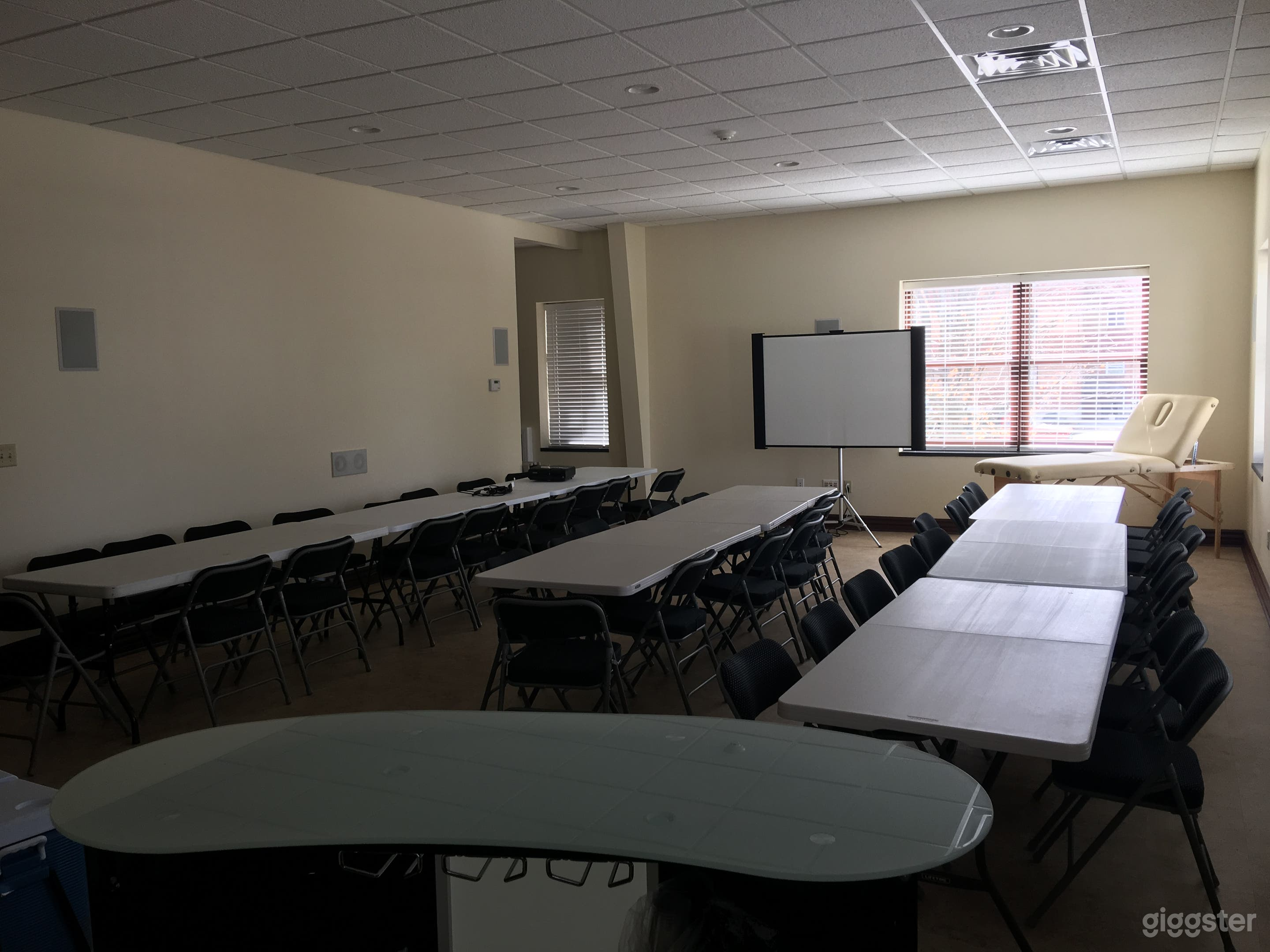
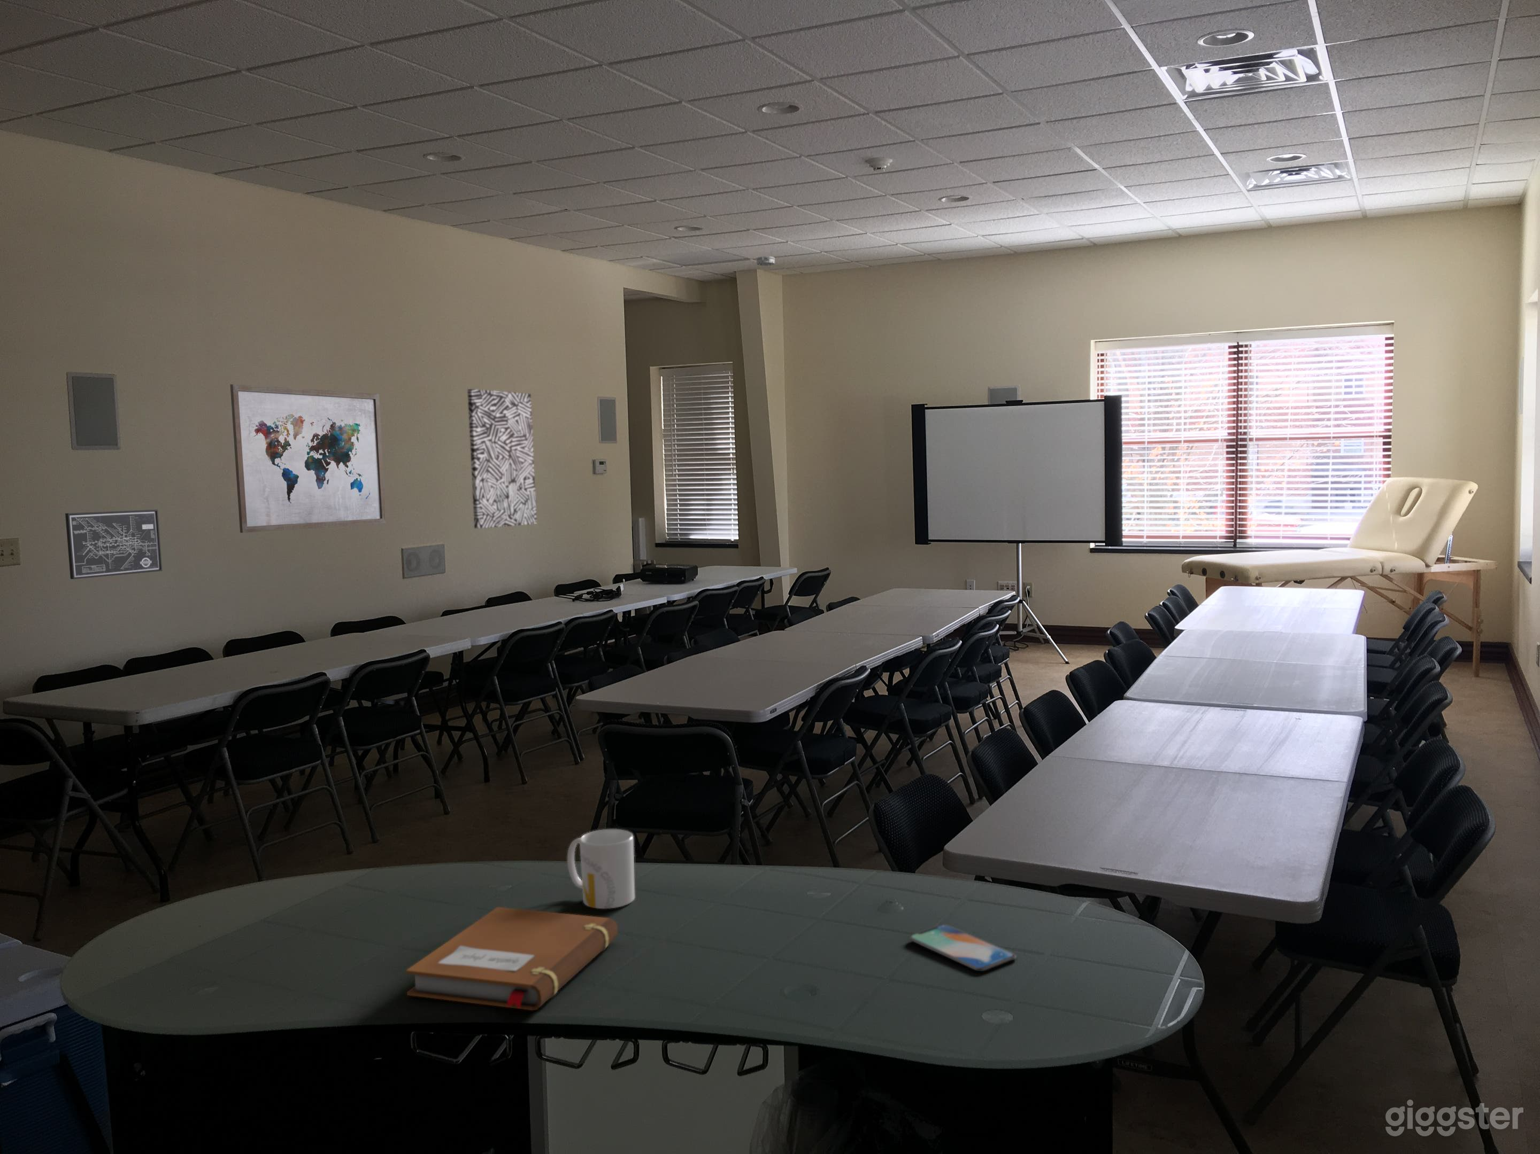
+ wall art [64,509,162,579]
+ smoke detector [757,256,775,265]
+ wall art [467,388,537,529]
+ wall art [229,383,387,533]
+ mug [566,829,635,909]
+ notebook [405,906,618,1011]
+ smartphone [908,924,1017,972]
